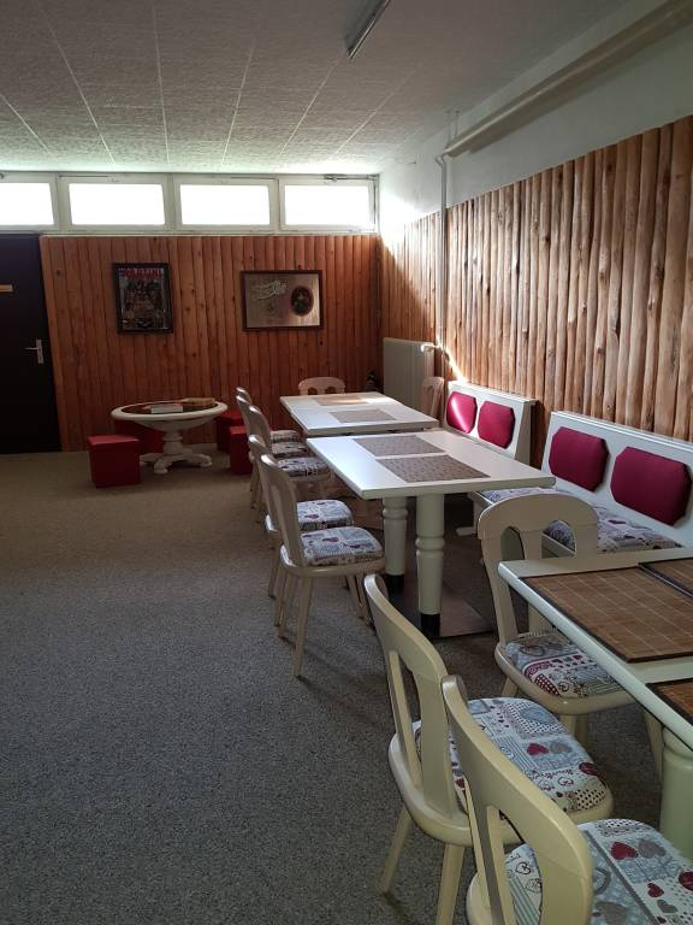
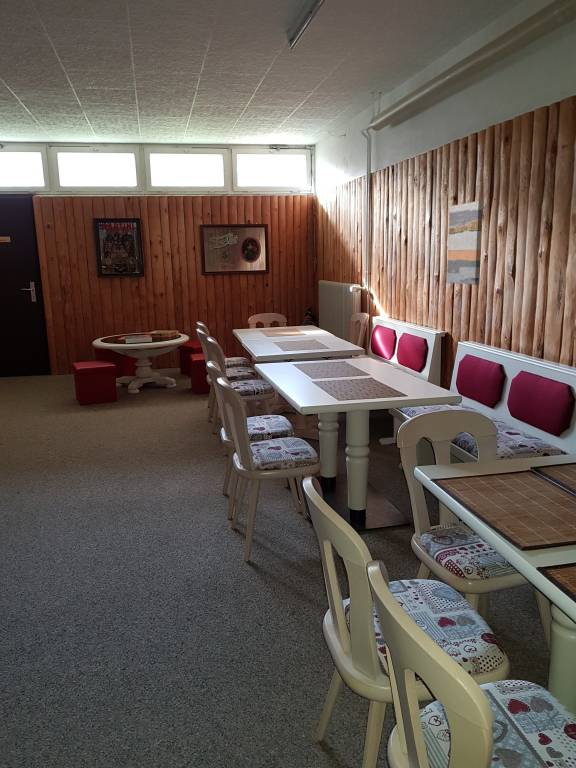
+ wall art [446,200,484,286]
